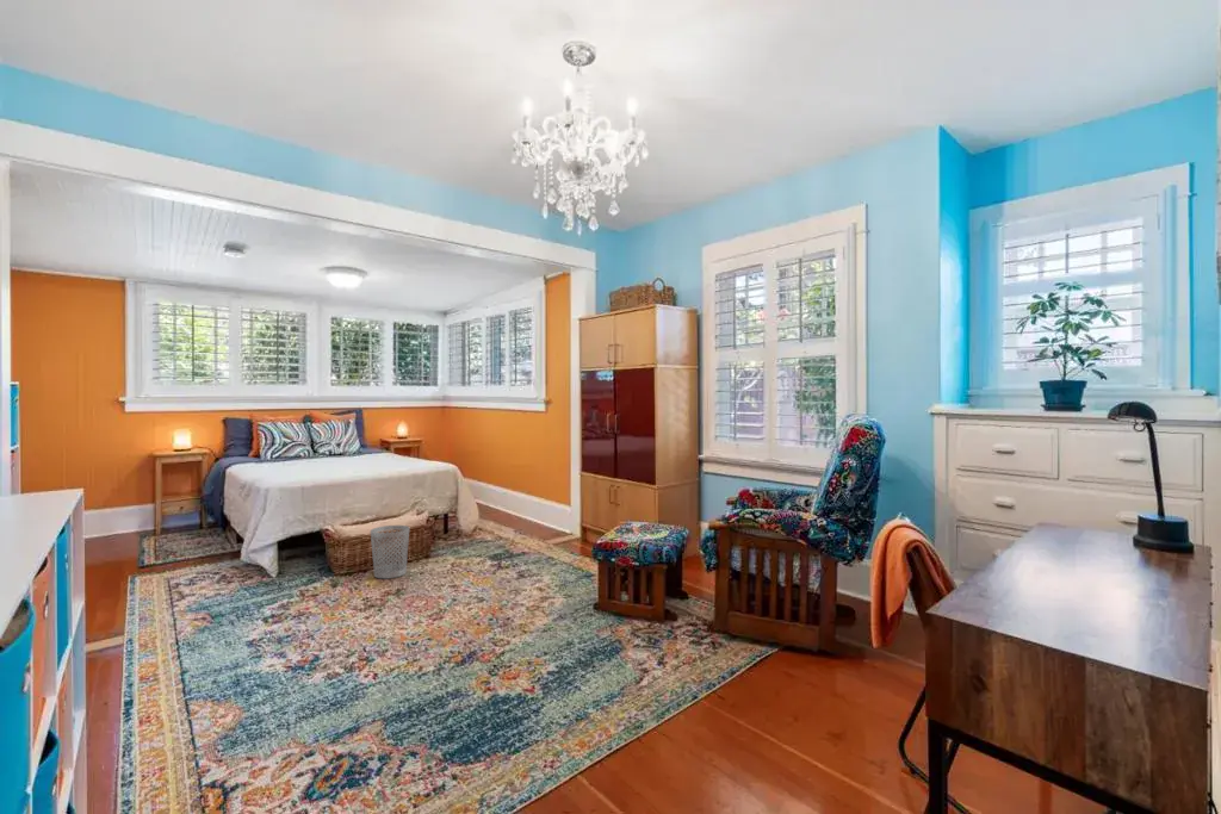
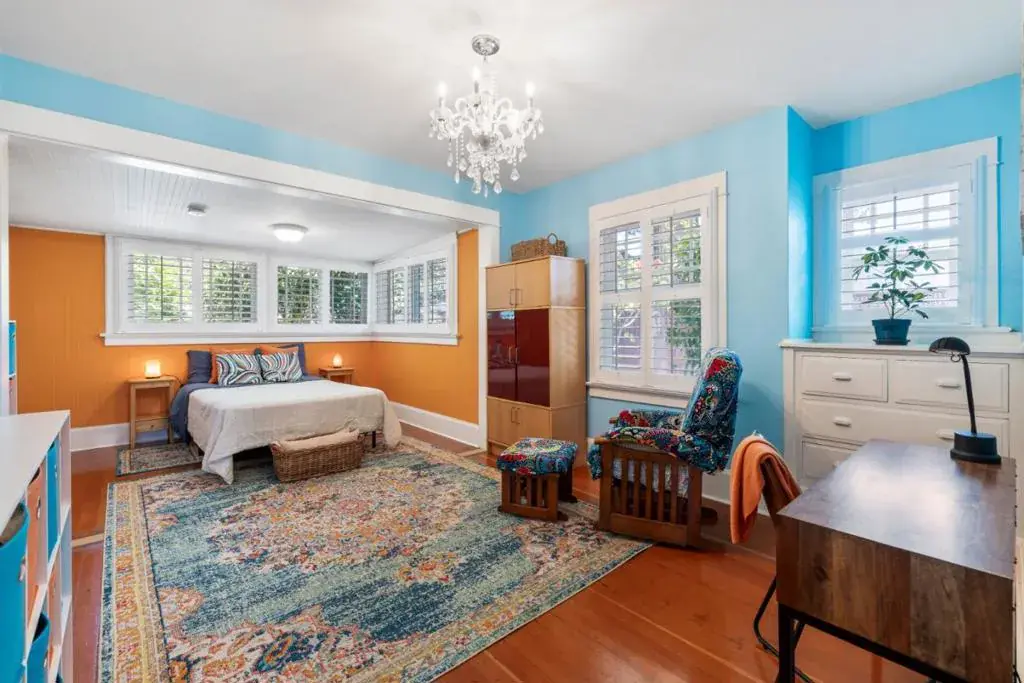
- wastebasket [370,524,410,579]
